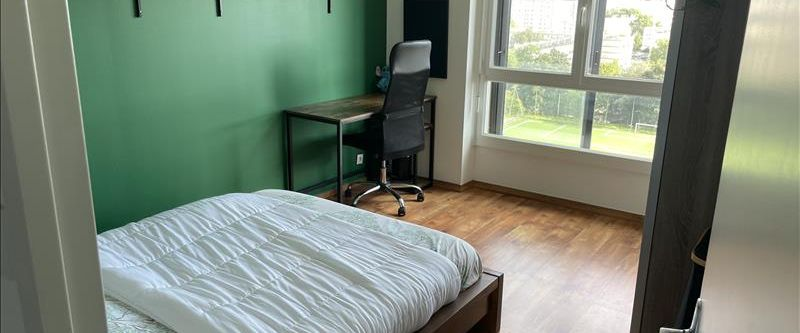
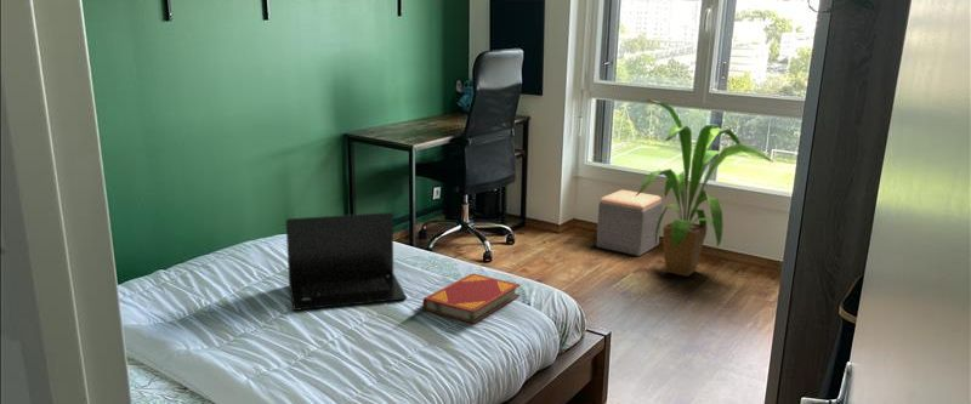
+ laptop [285,211,408,312]
+ hardback book [421,273,522,325]
+ house plant [635,98,774,278]
+ footstool [596,189,663,257]
